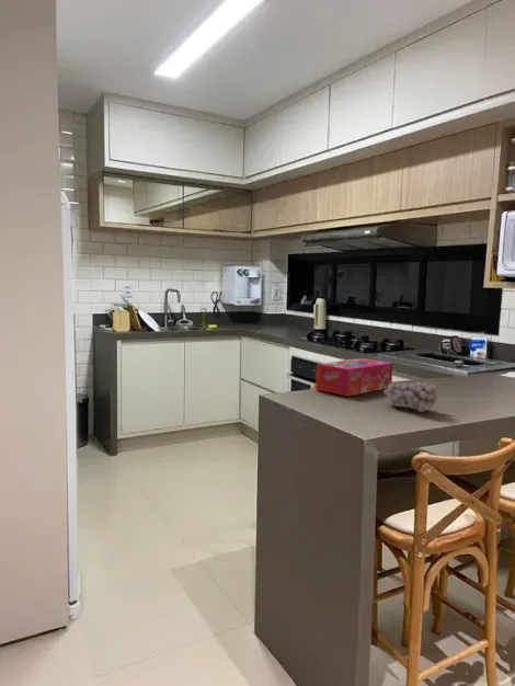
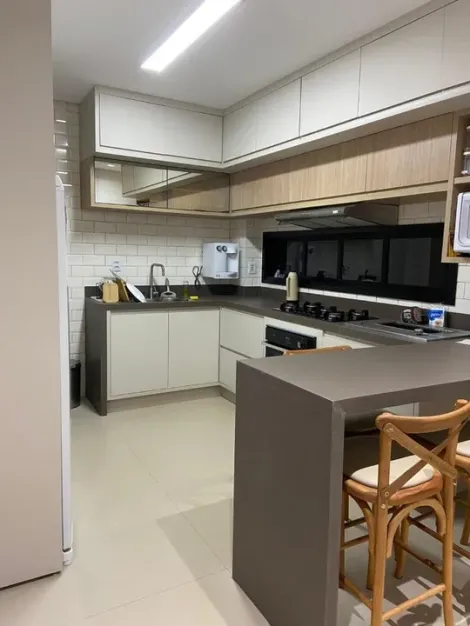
- fruit [382,381,438,413]
- tissue box [314,357,394,398]
